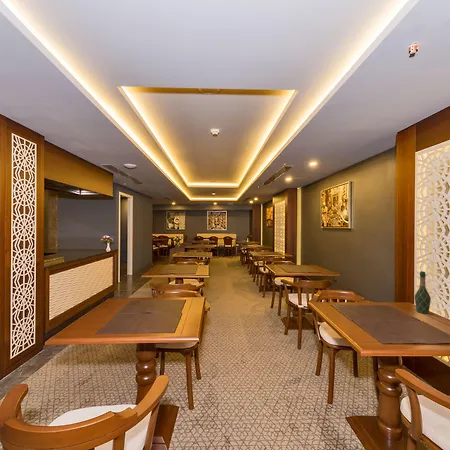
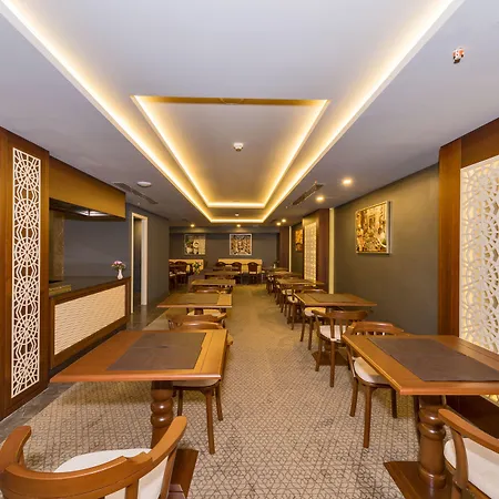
- wine bottle [414,270,432,314]
